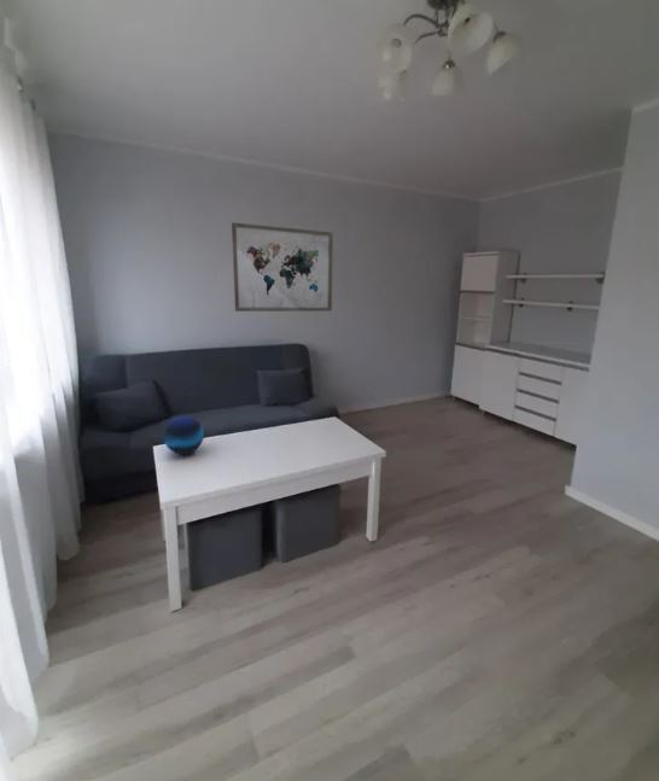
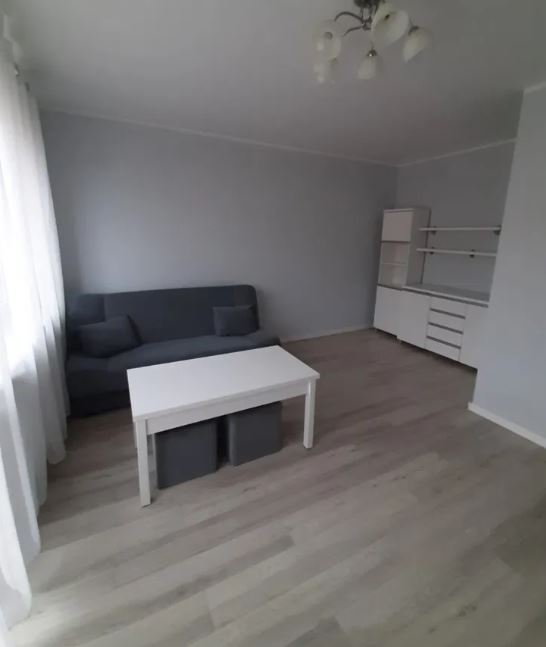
- decorative orb [162,415,205,455]
- wall art [231,221,334,313]
